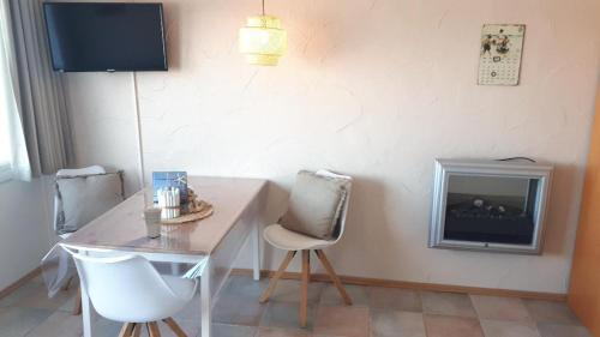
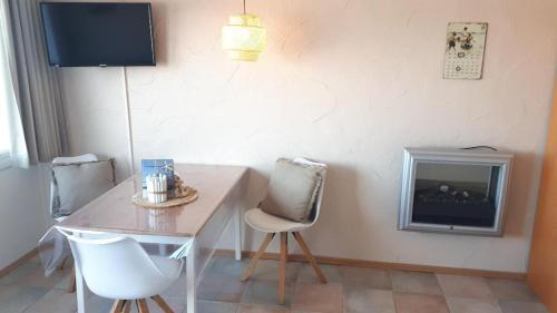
- cup [142,206,163,239]
